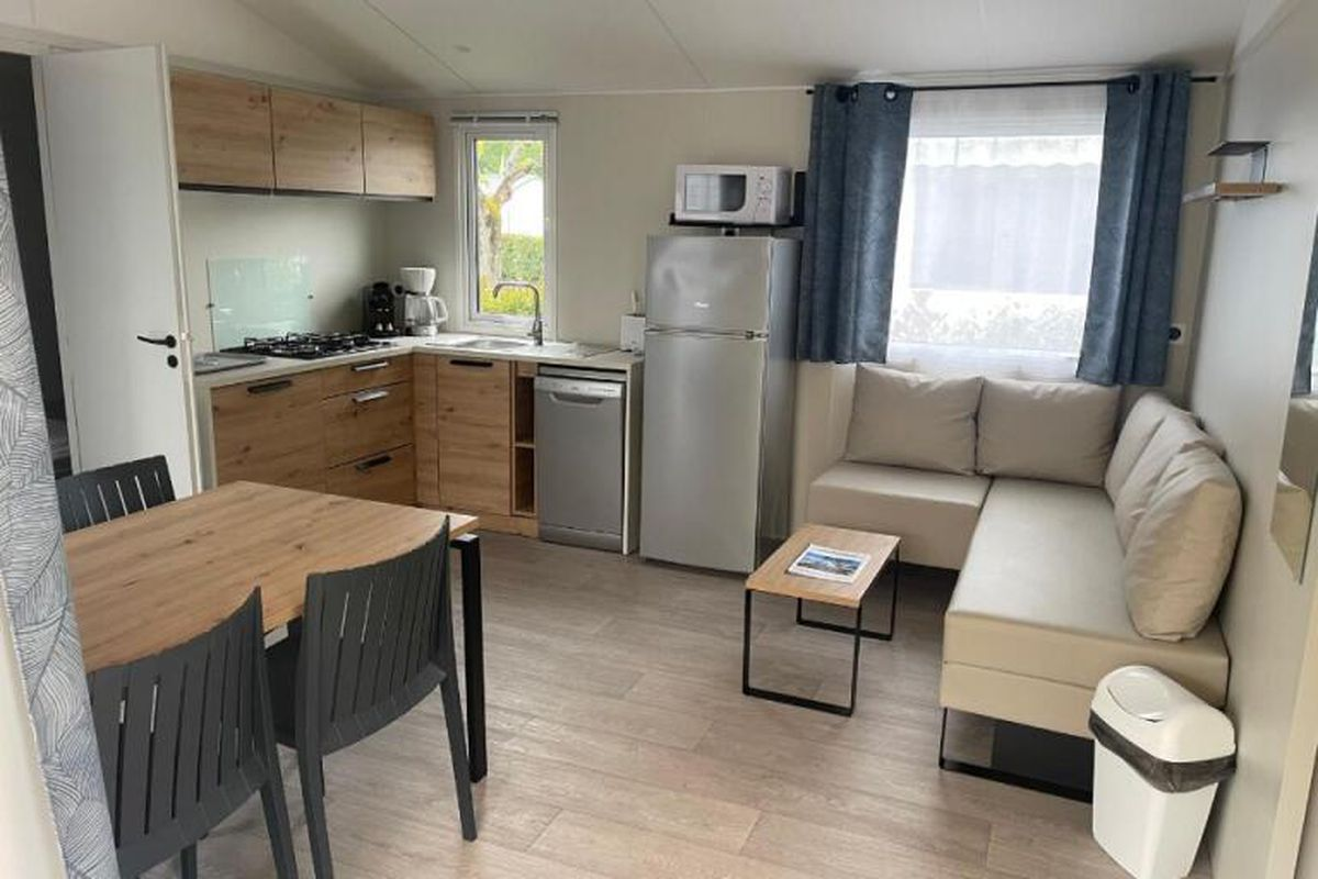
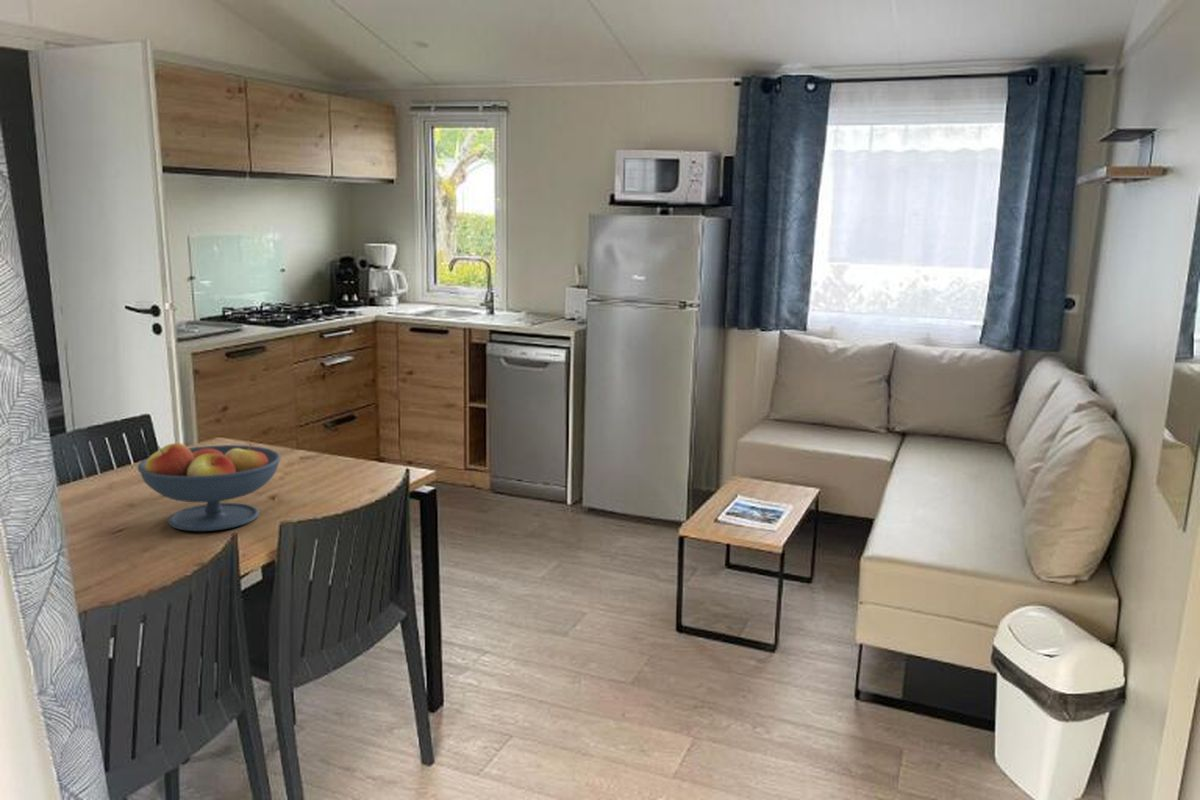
+ fruit bowl [137,442,282,532]
